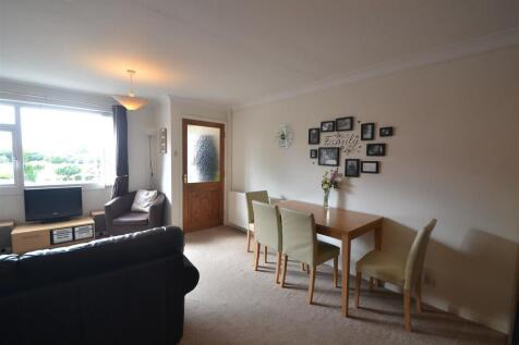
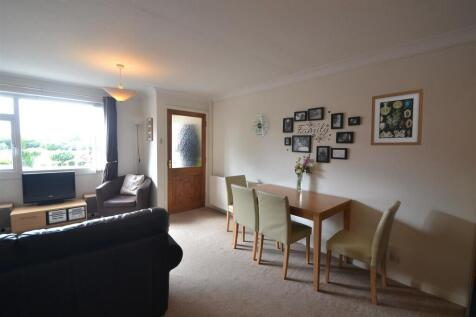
+ wall art [370,88,425,146]
